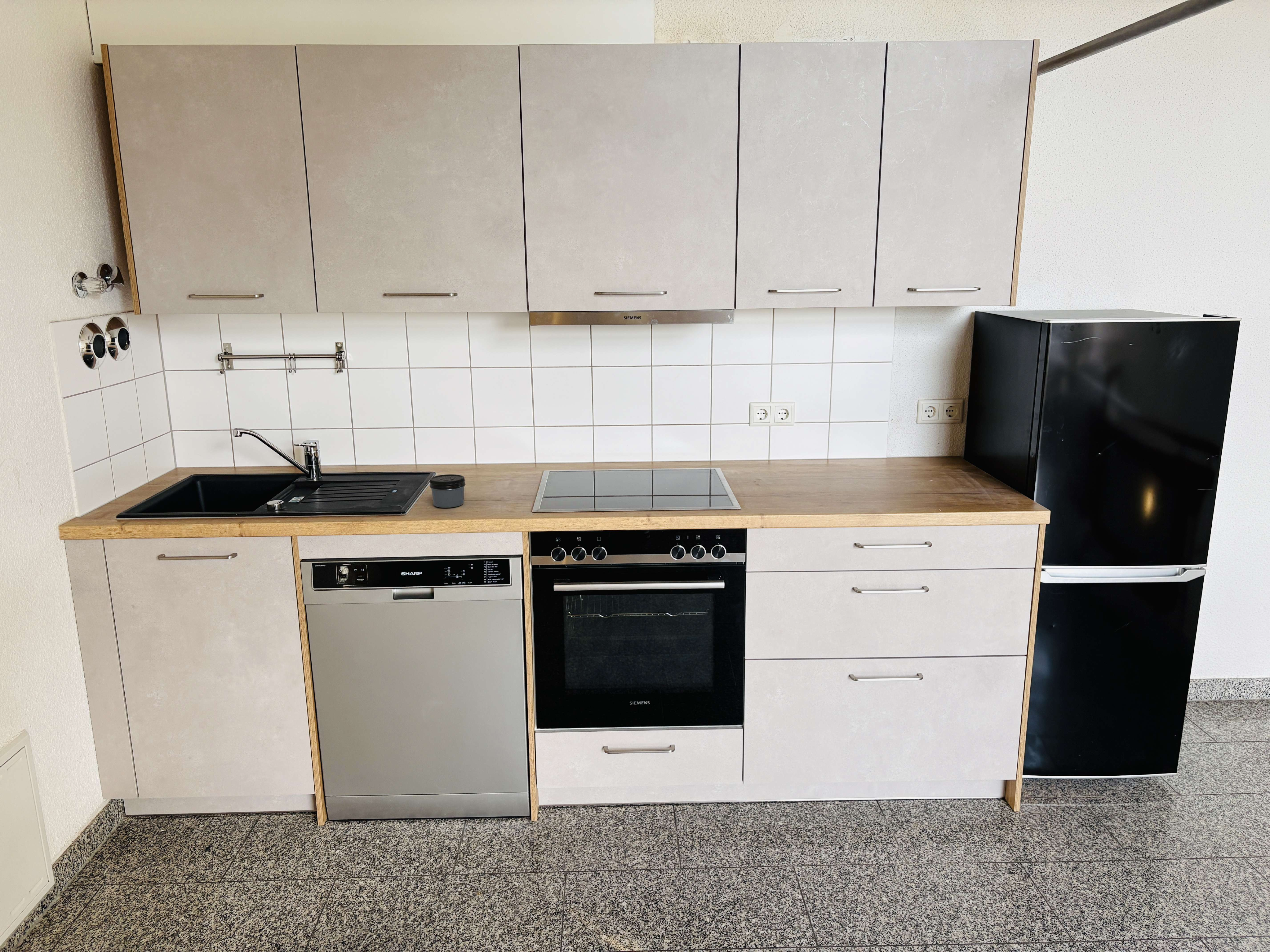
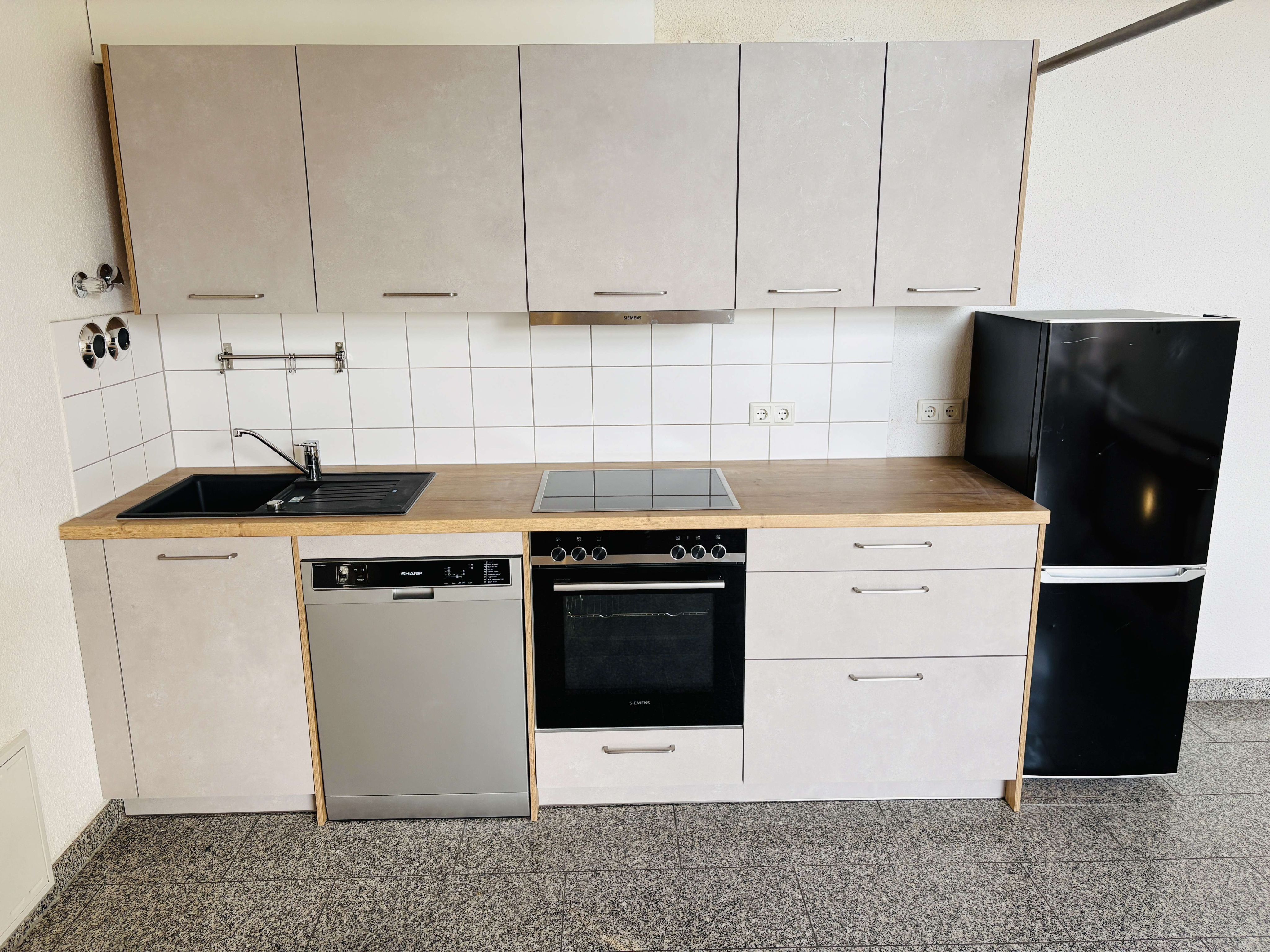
- jar [429,474,466,508]
